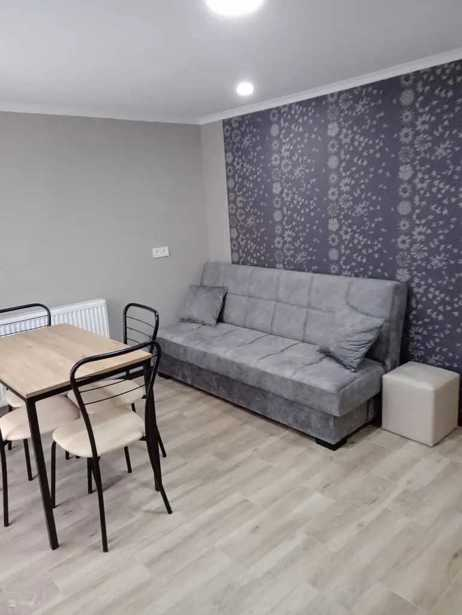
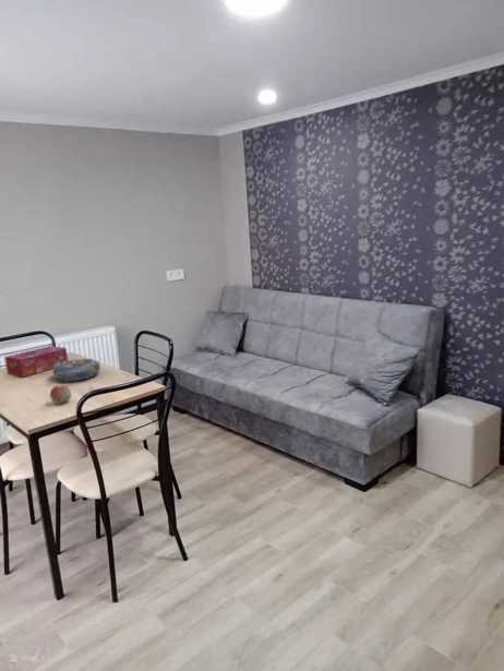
+ tissue box [4,345,69,378]
+ decorative bowl [51,357,101,382]
+ fruit [49,384,72,405]
